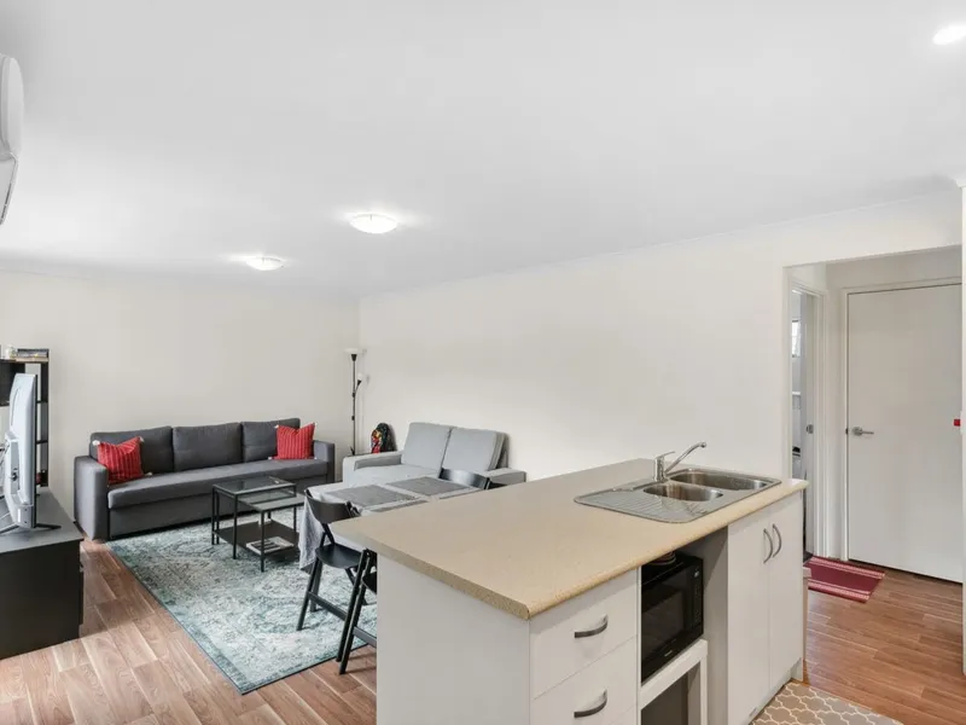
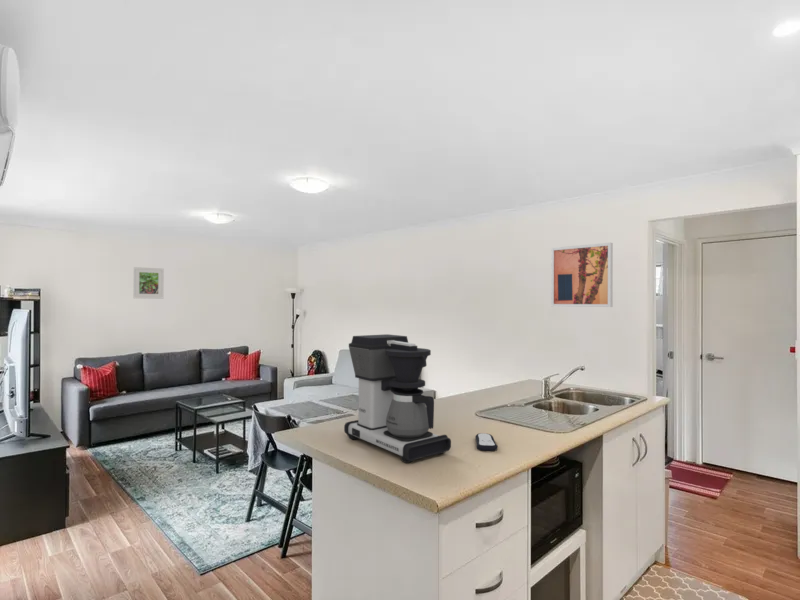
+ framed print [133,266,165,300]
+ coffee maker [343,333,452,464]
+ remote control [474,432,499,452]
+ wall art [550,242,614,308]
